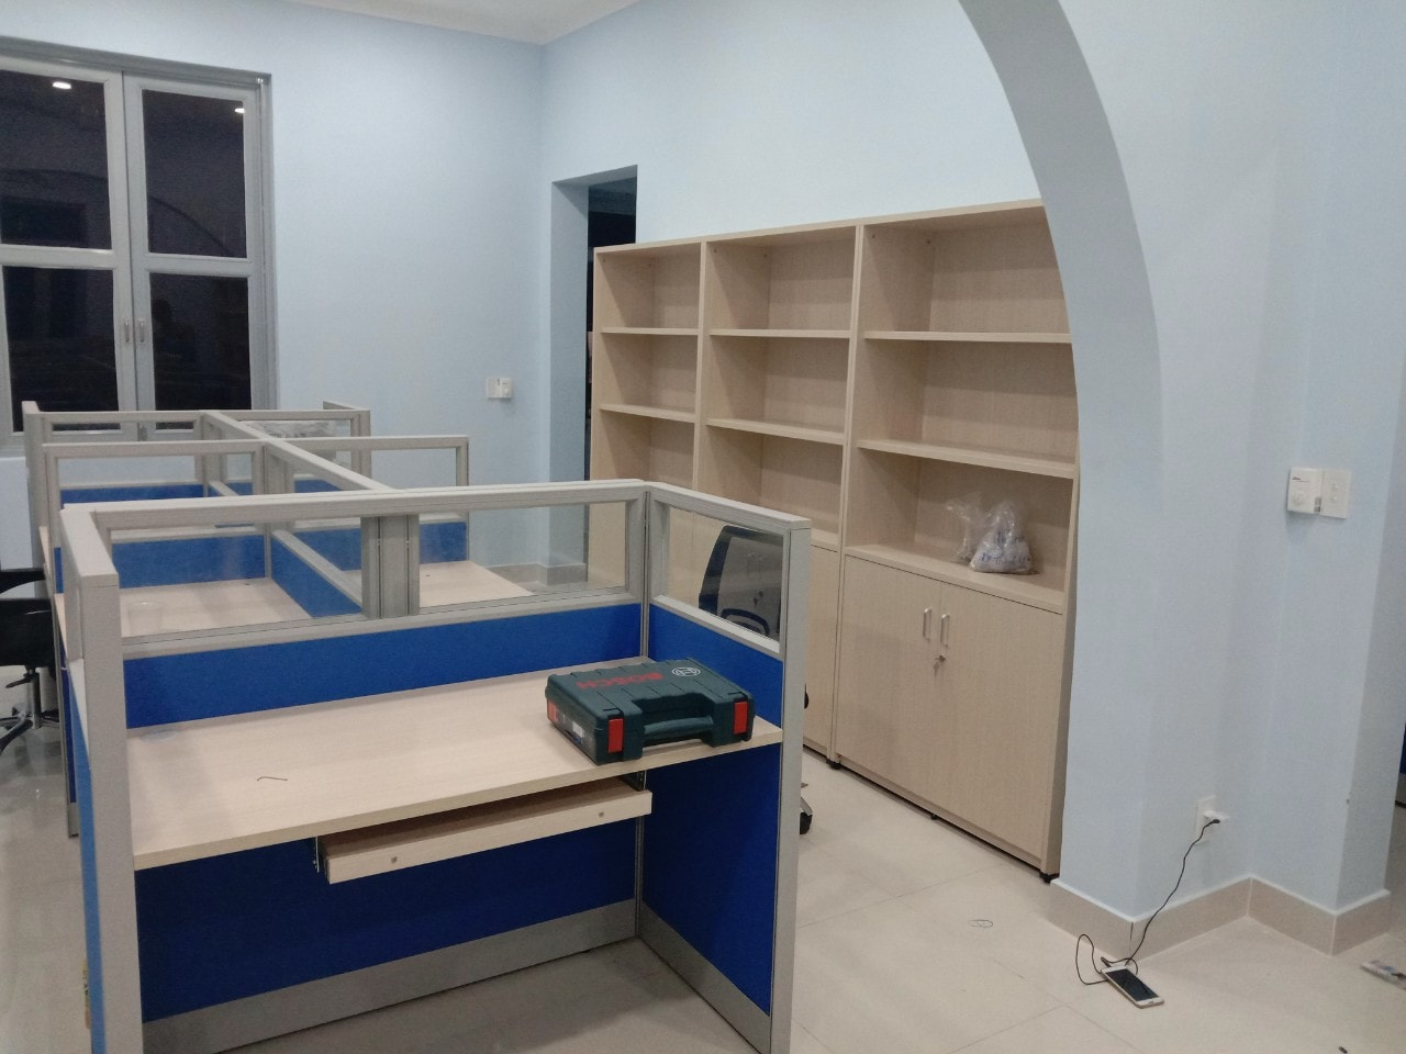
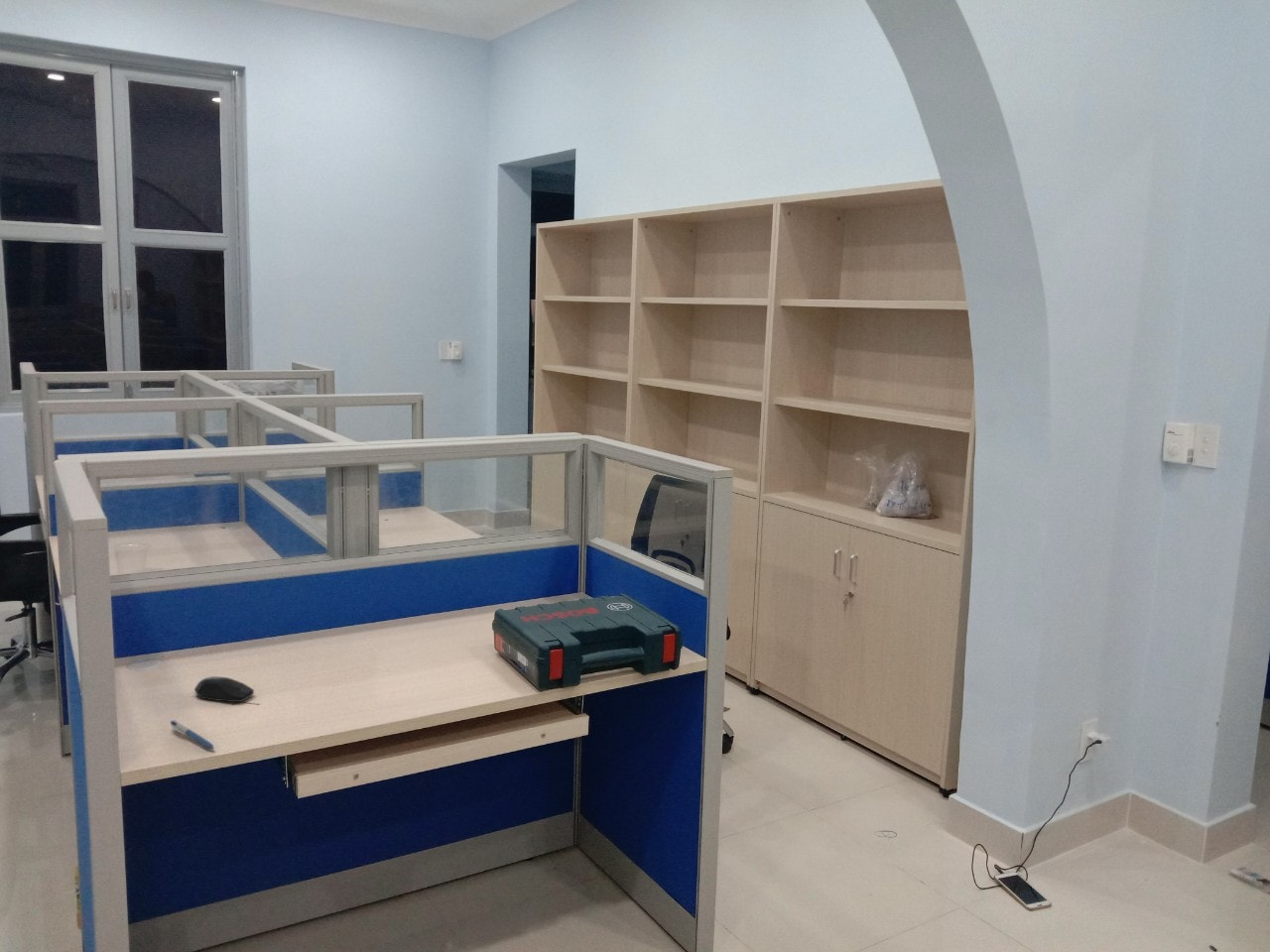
+ computer mouse [193,675,255,703]
+ pen [169,719,215,750]
